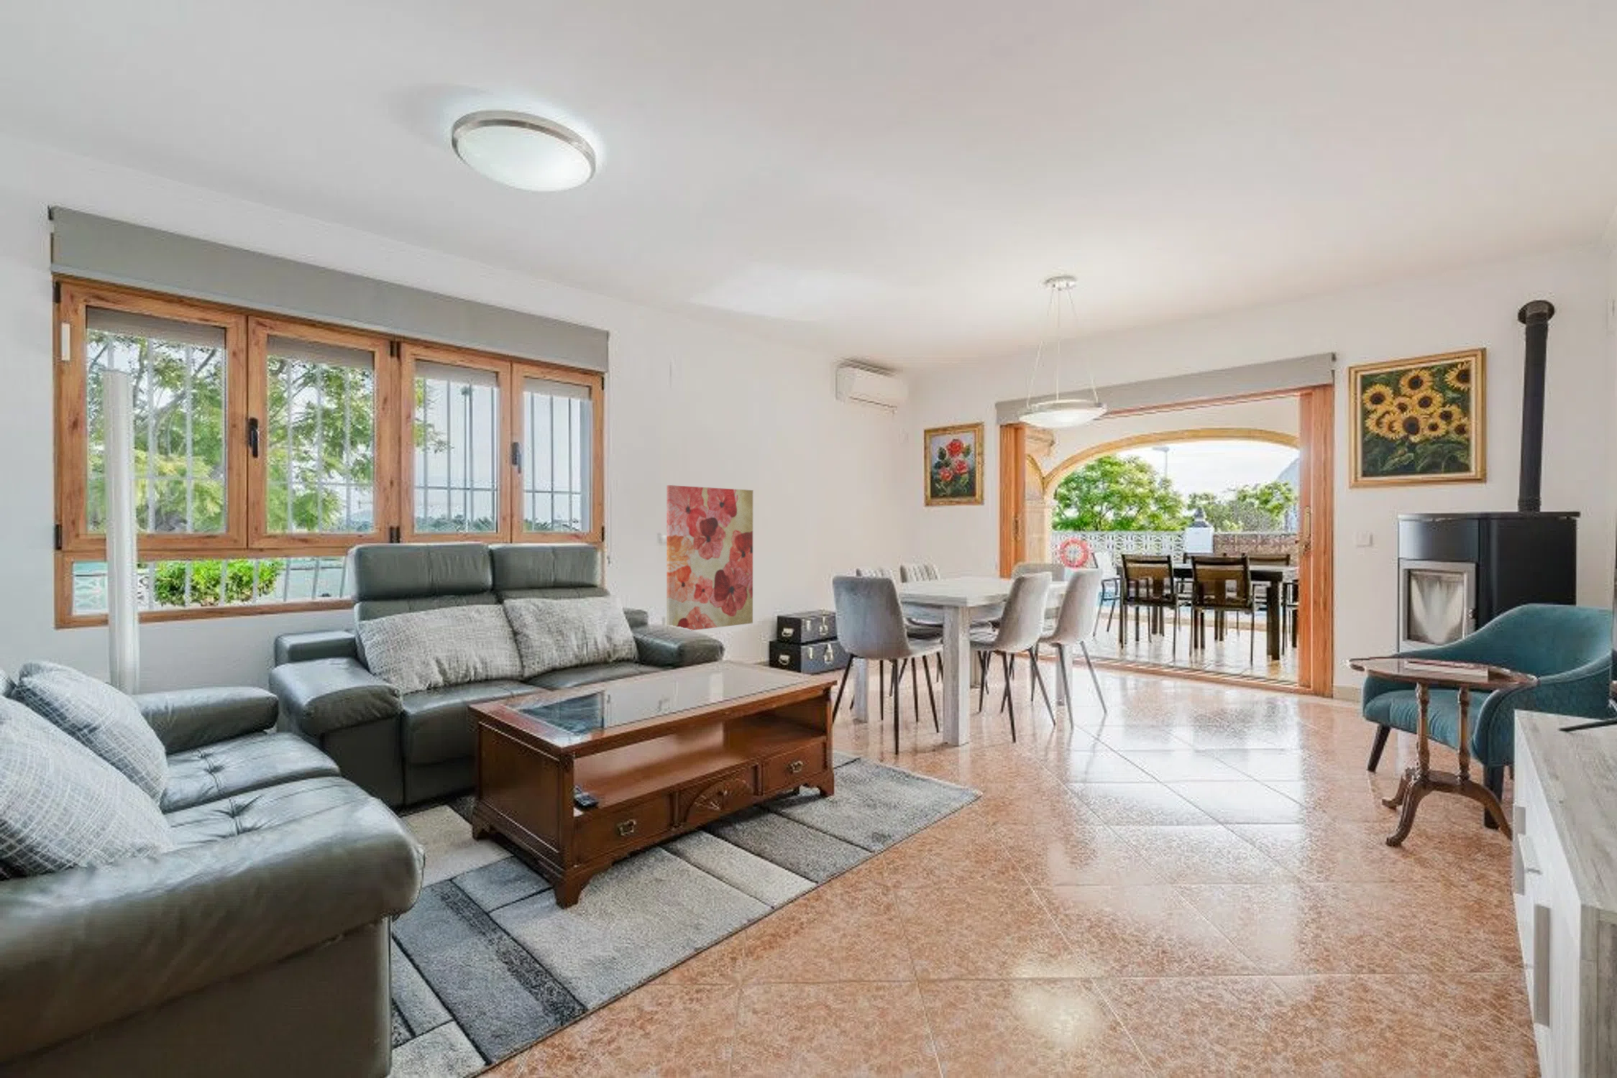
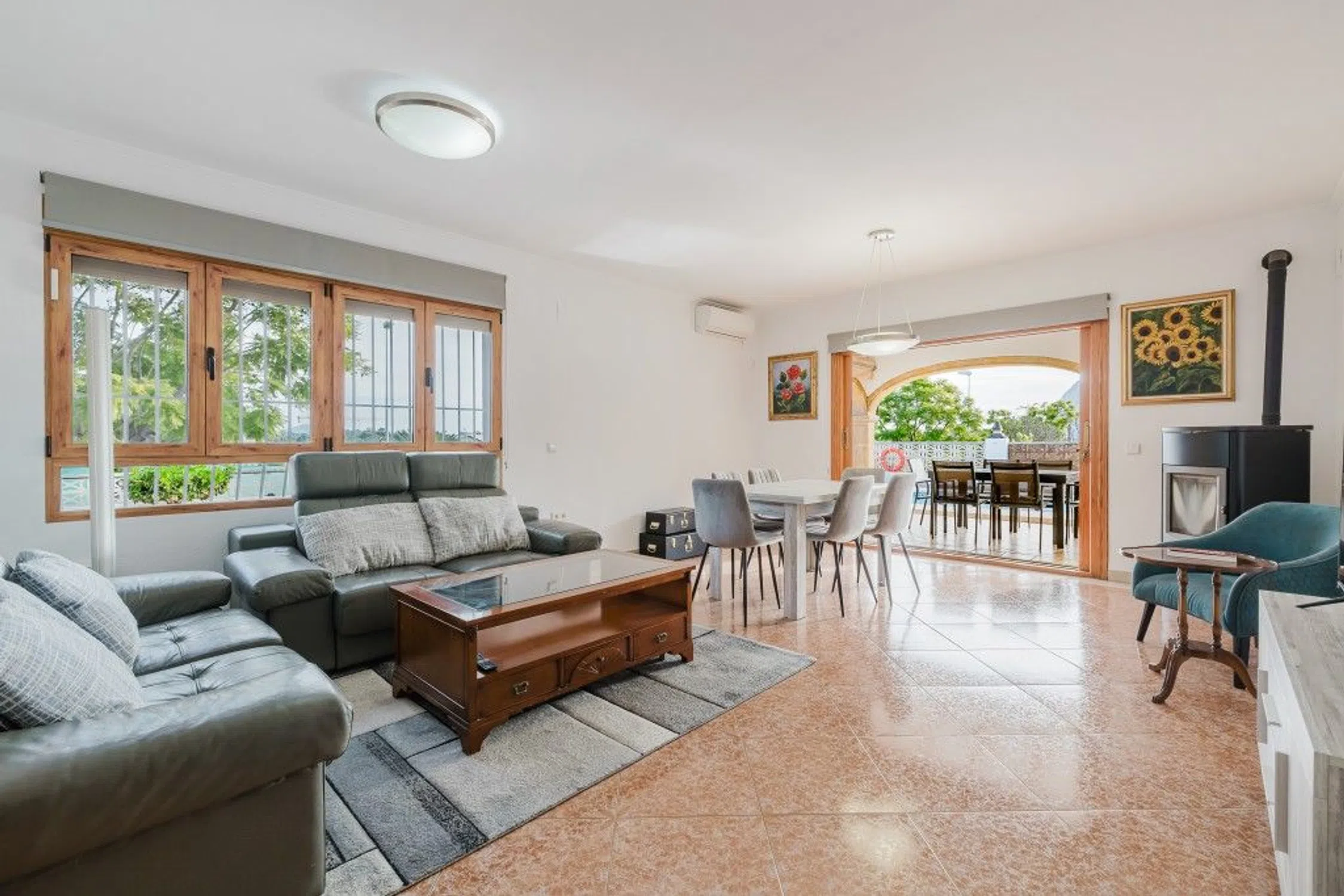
- wall art [665,485,754,630]
